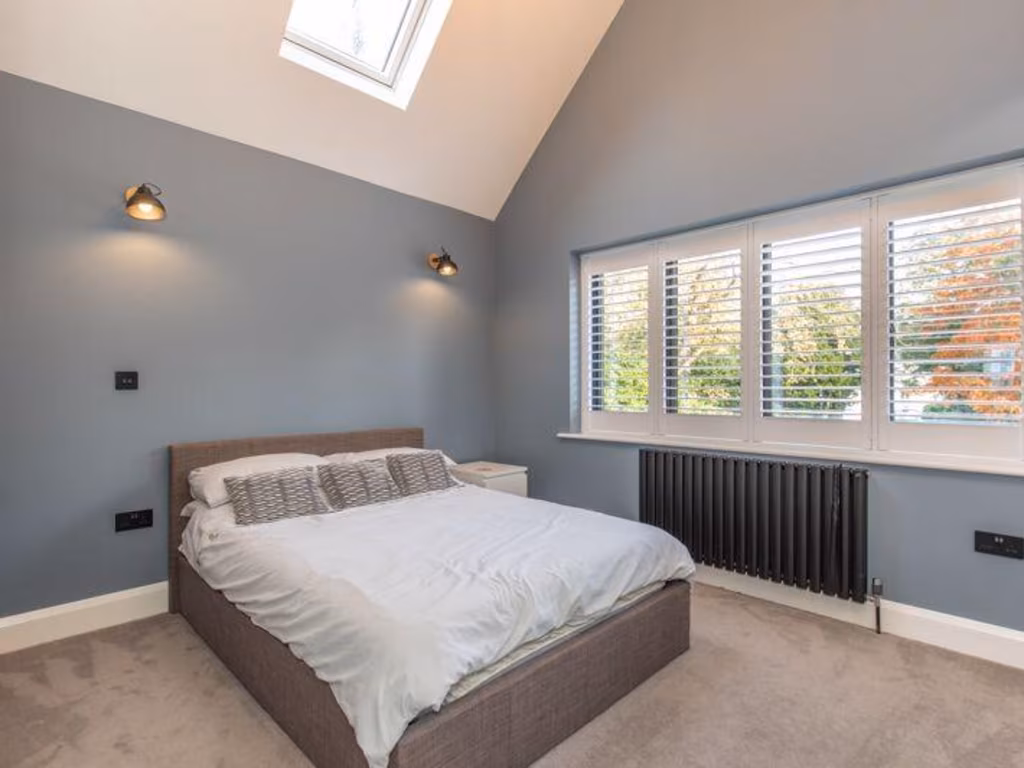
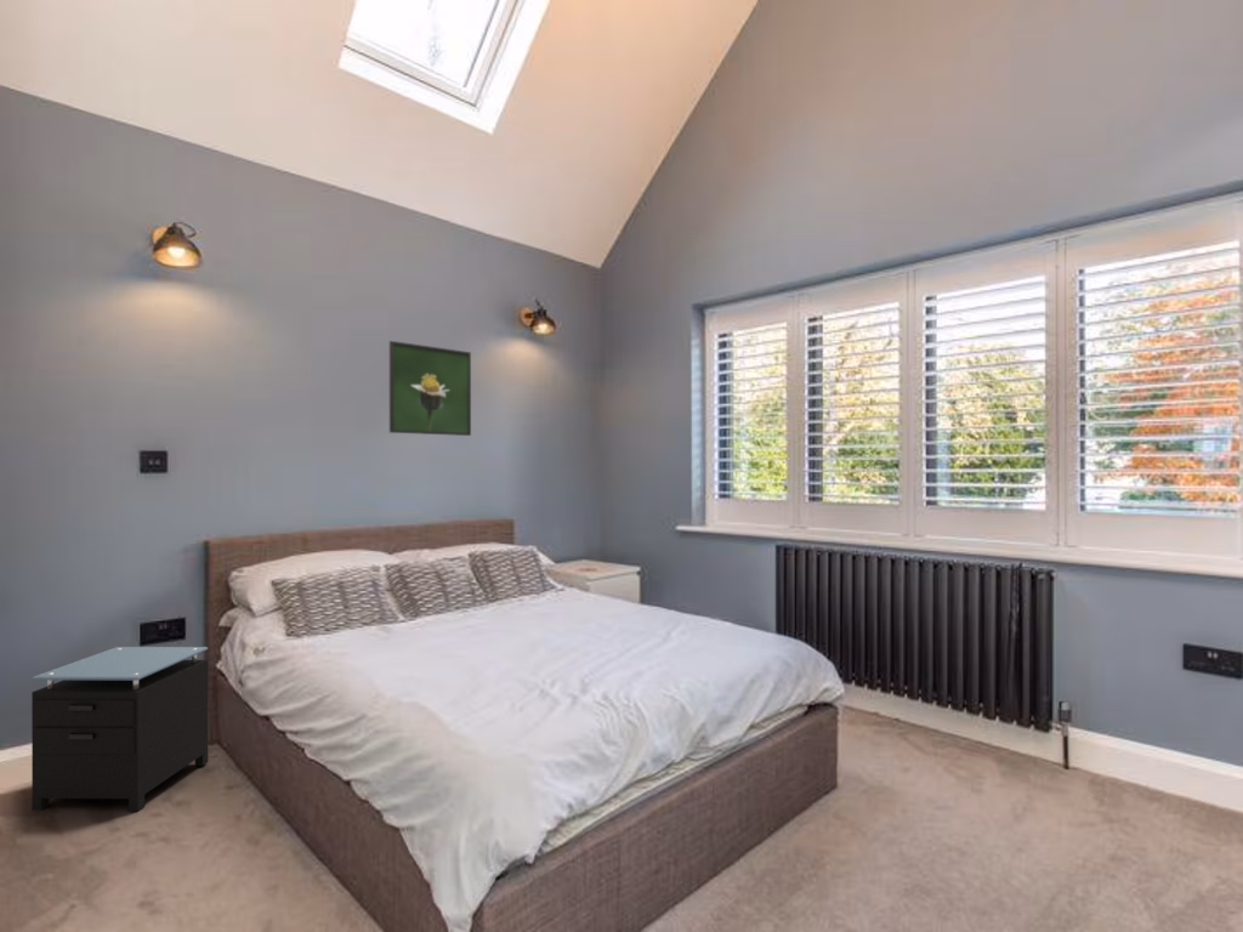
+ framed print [388,340,472,437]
+ nightstand [30,646,209,813]
